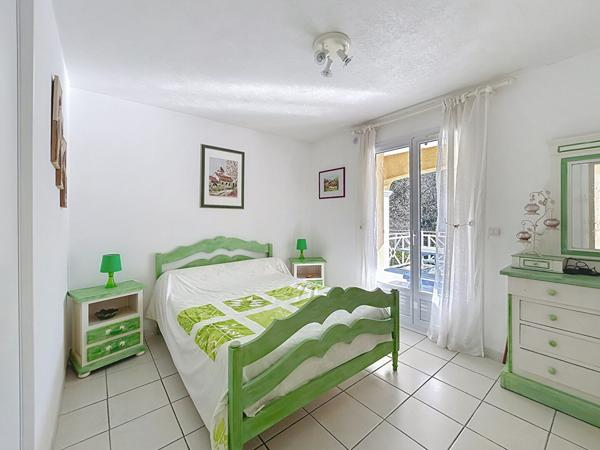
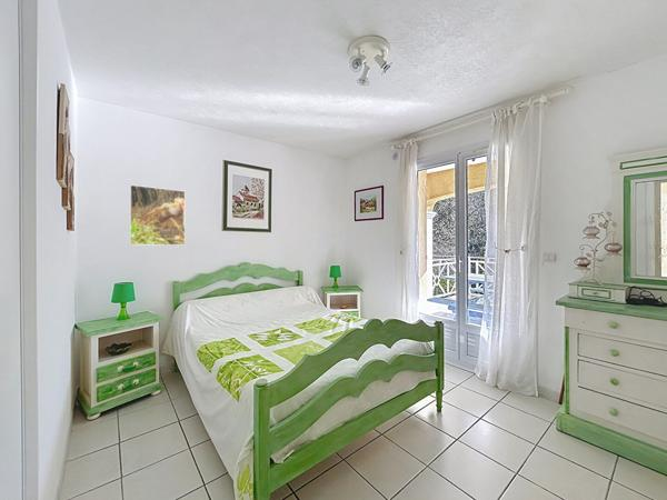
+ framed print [129,183,187,247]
